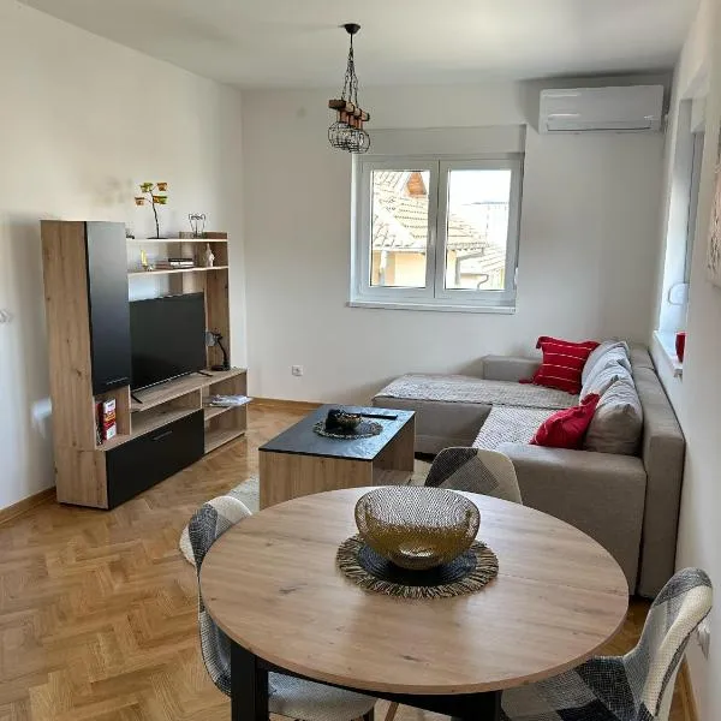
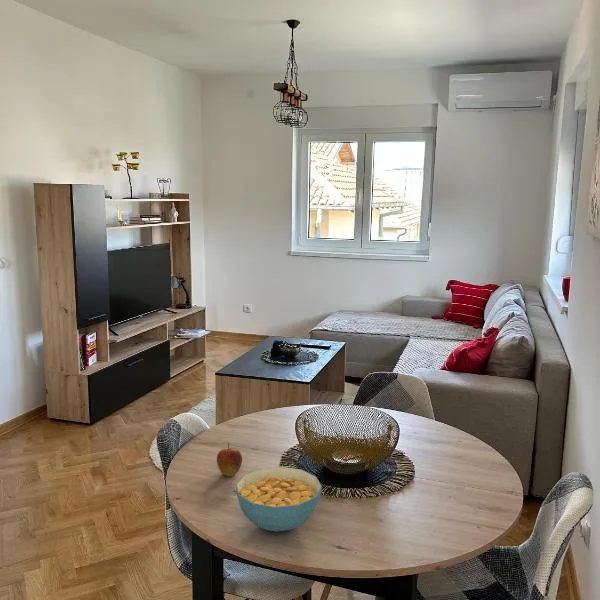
+ cereal bowl [235,466,323,532]
+ fruit [216,442,243,477]
